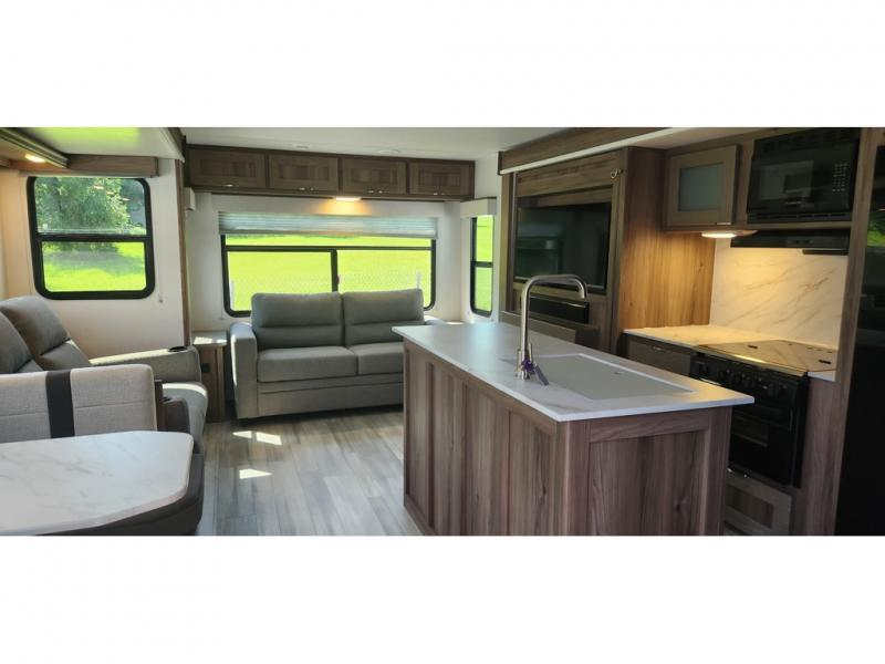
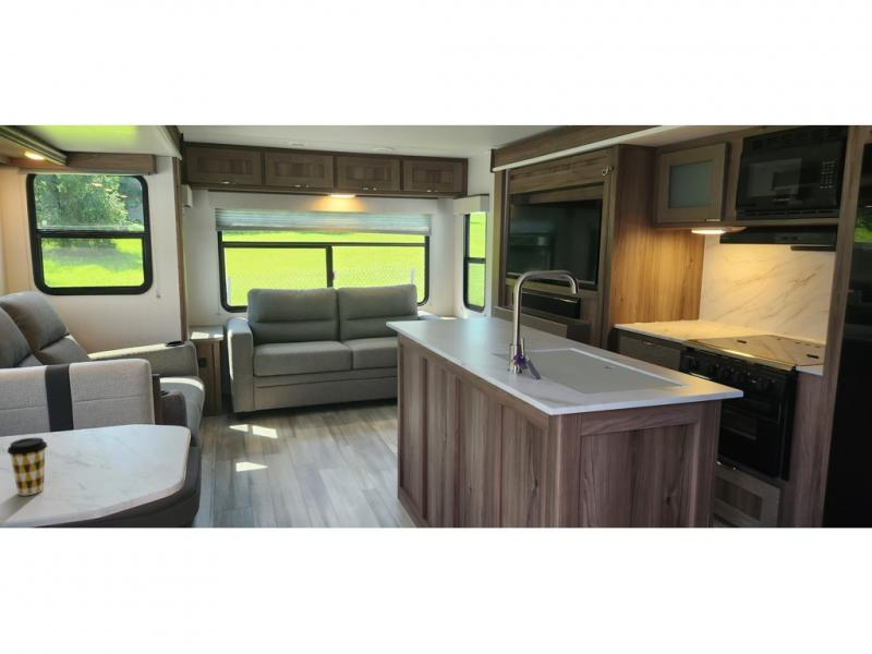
+ coffee cup [7,437,48,496]
